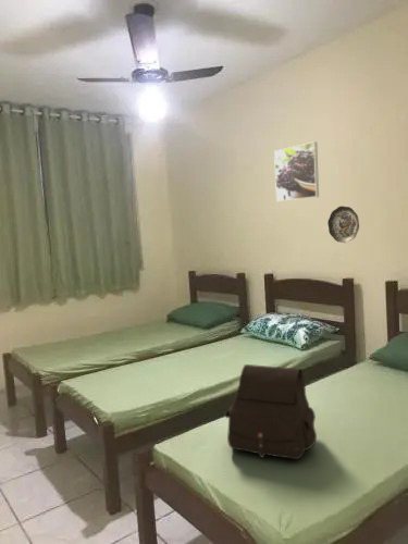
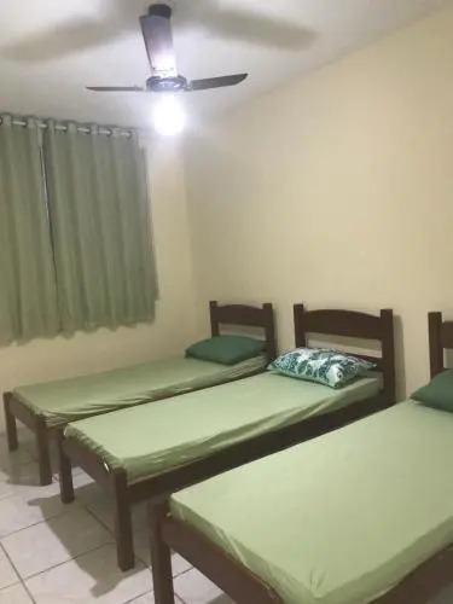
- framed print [273,140,320,202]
- decorative plate [326,206,360,244]
- satchel [224,363,318,460]
